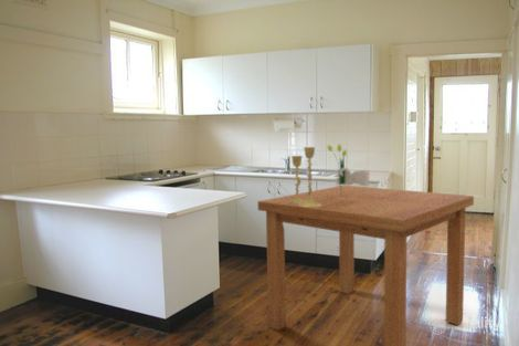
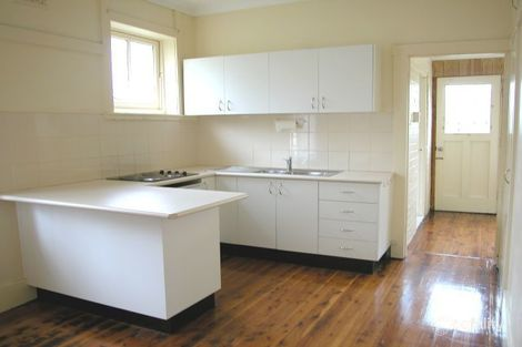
- candlestick [288,146,322,208]
- bouquet [326,143,370,188]
- dining table [256,185,475,346]
